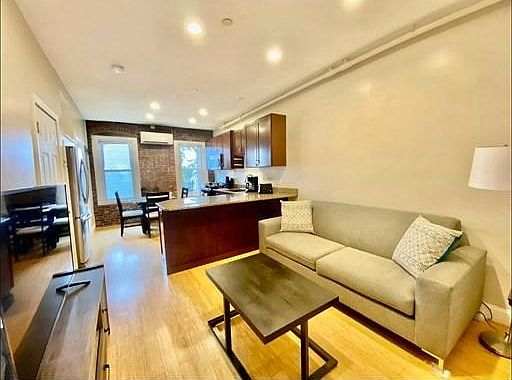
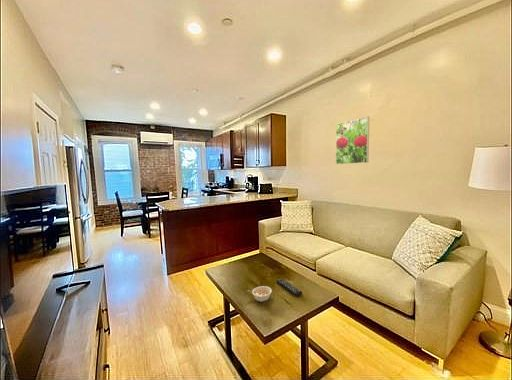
+ remote control [275,278,303,297]
+ legume [247,285,273,303]
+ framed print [335,115,370,165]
